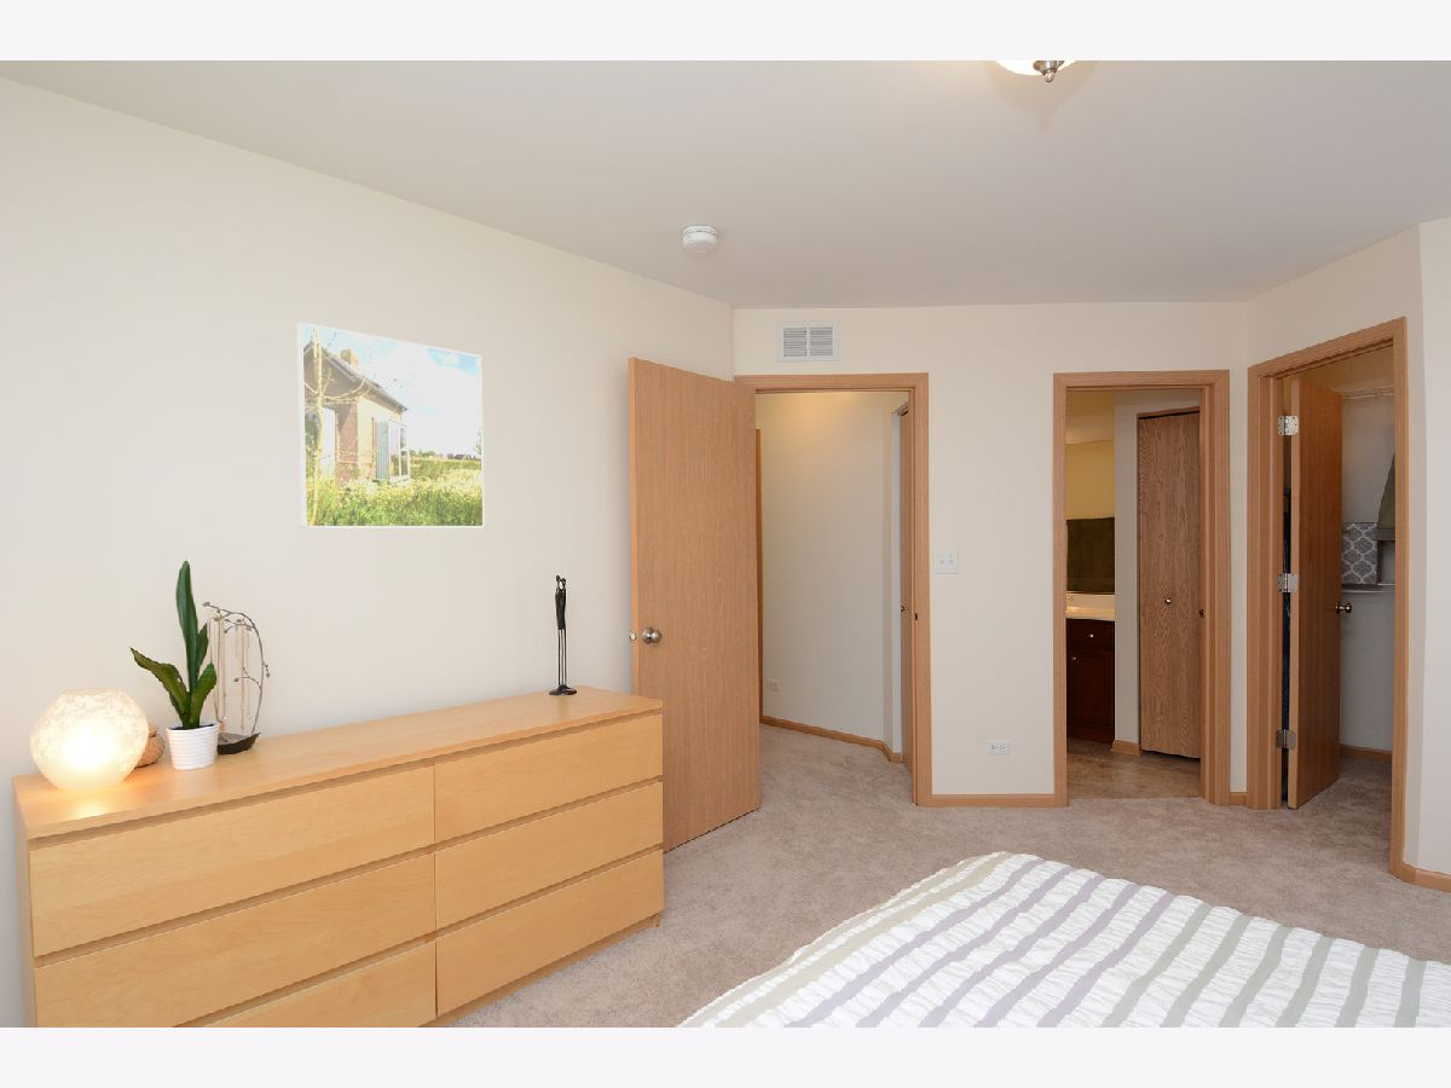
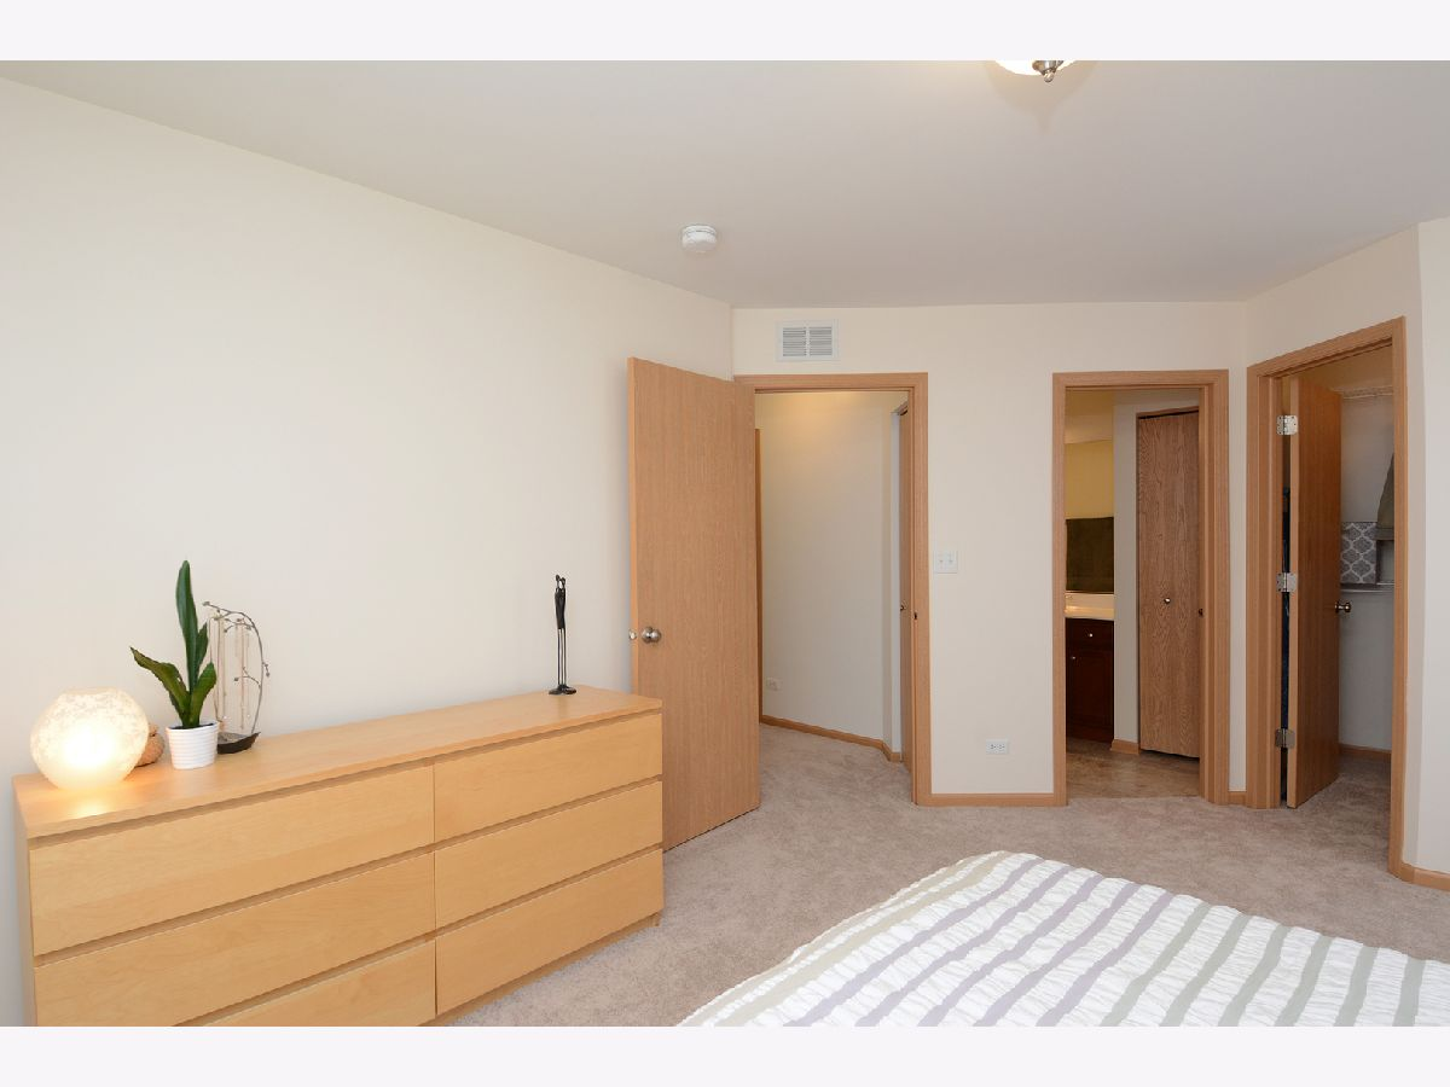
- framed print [295,322,486,529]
